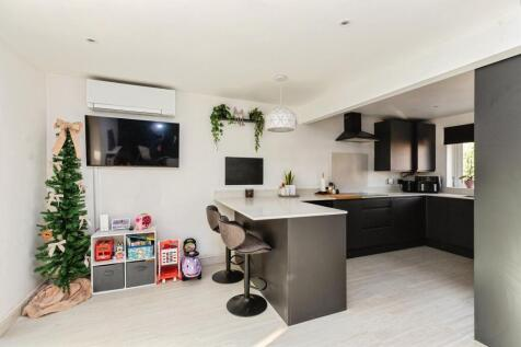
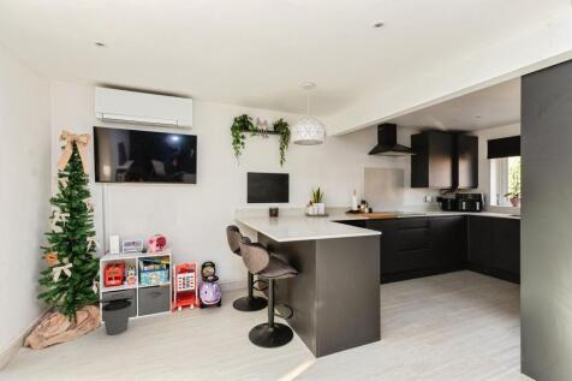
+ trash can [99,292,135,337]
